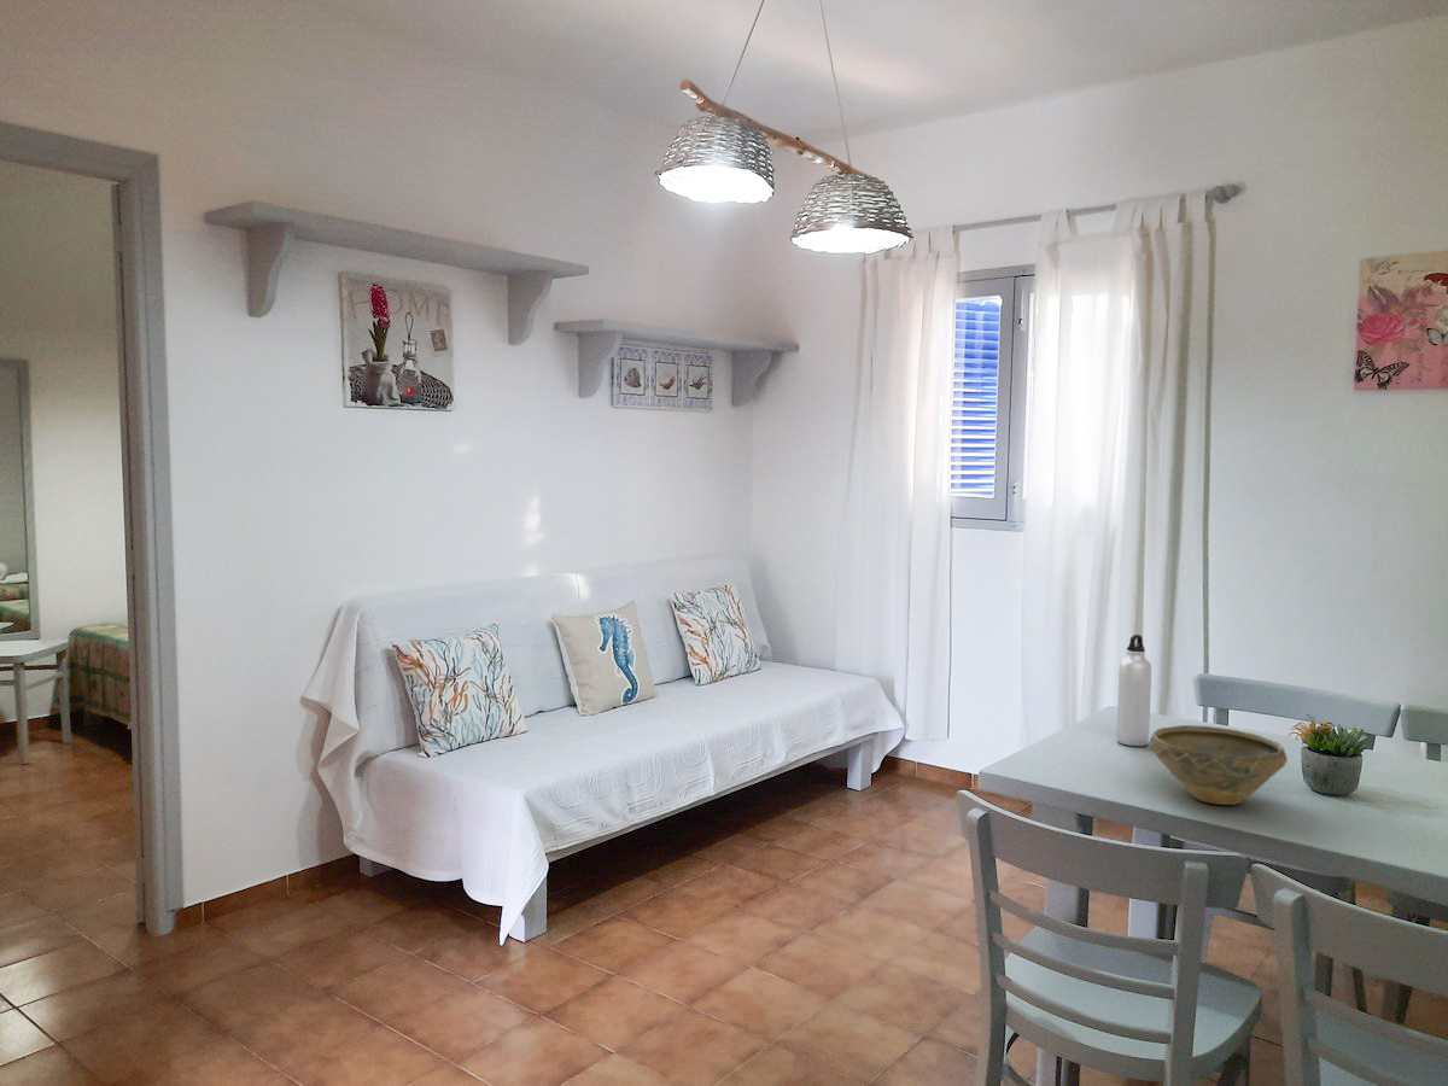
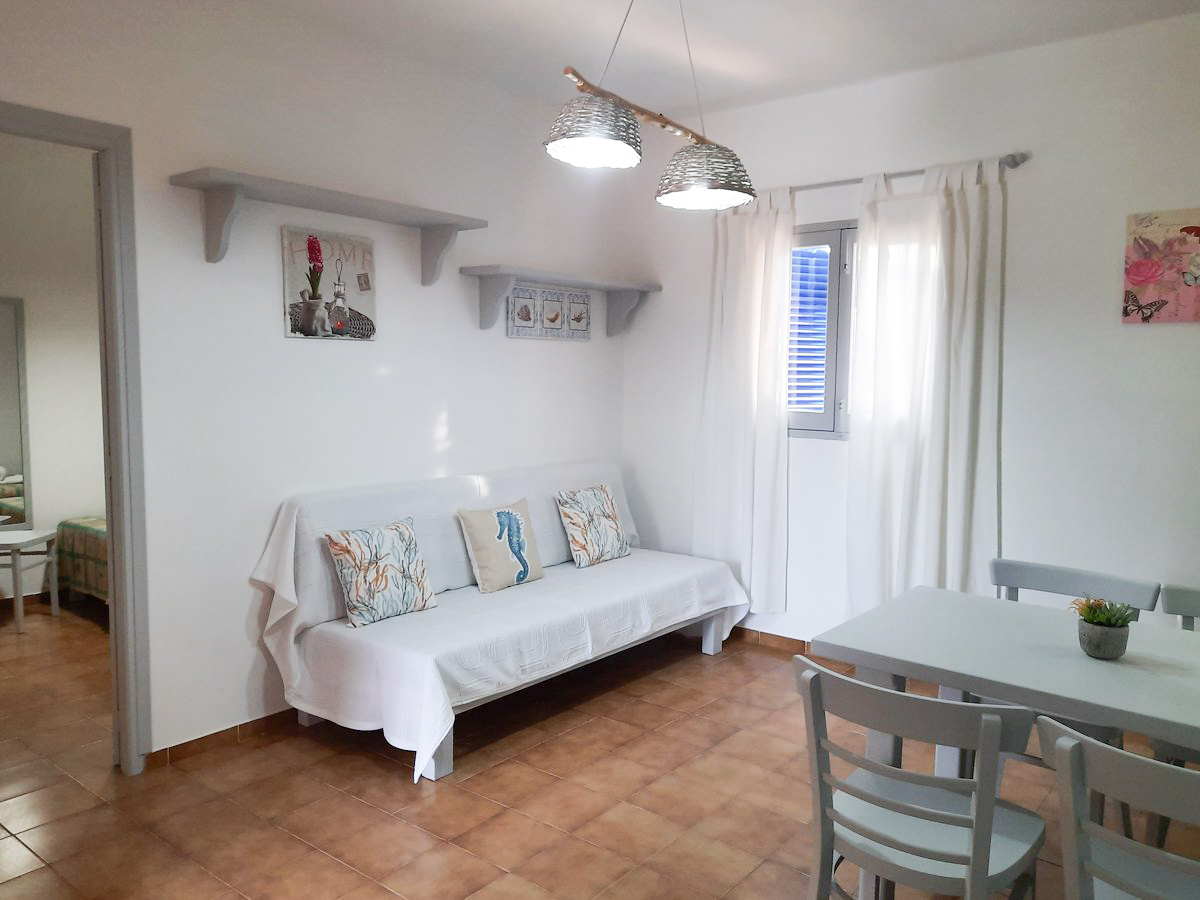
- bowl [1148,724,1289,806]
- water bottle [1116,634,1152,747]
